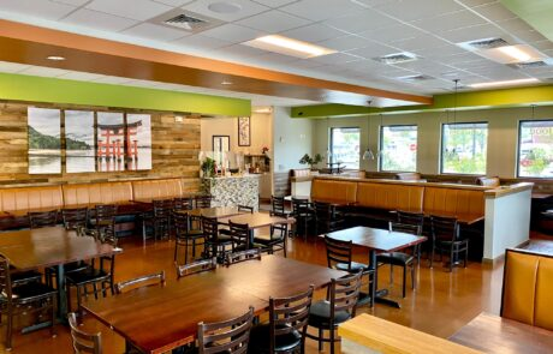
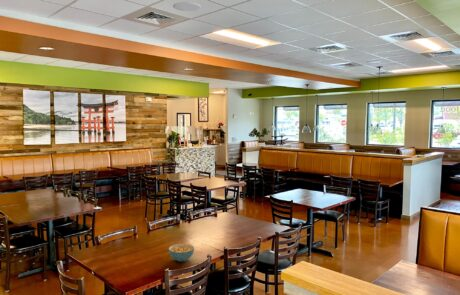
+ cereal bowl [168,243,195,263]
